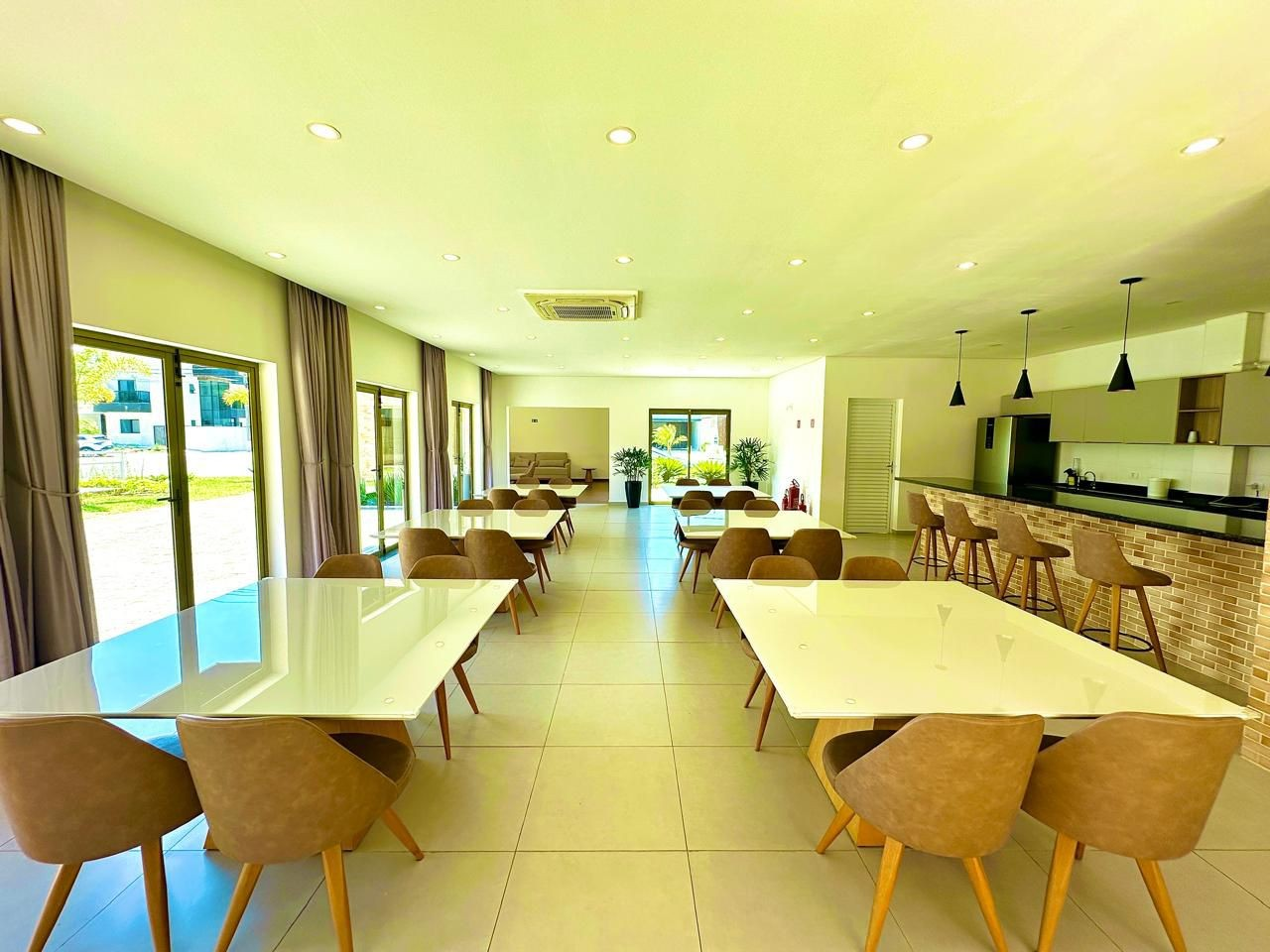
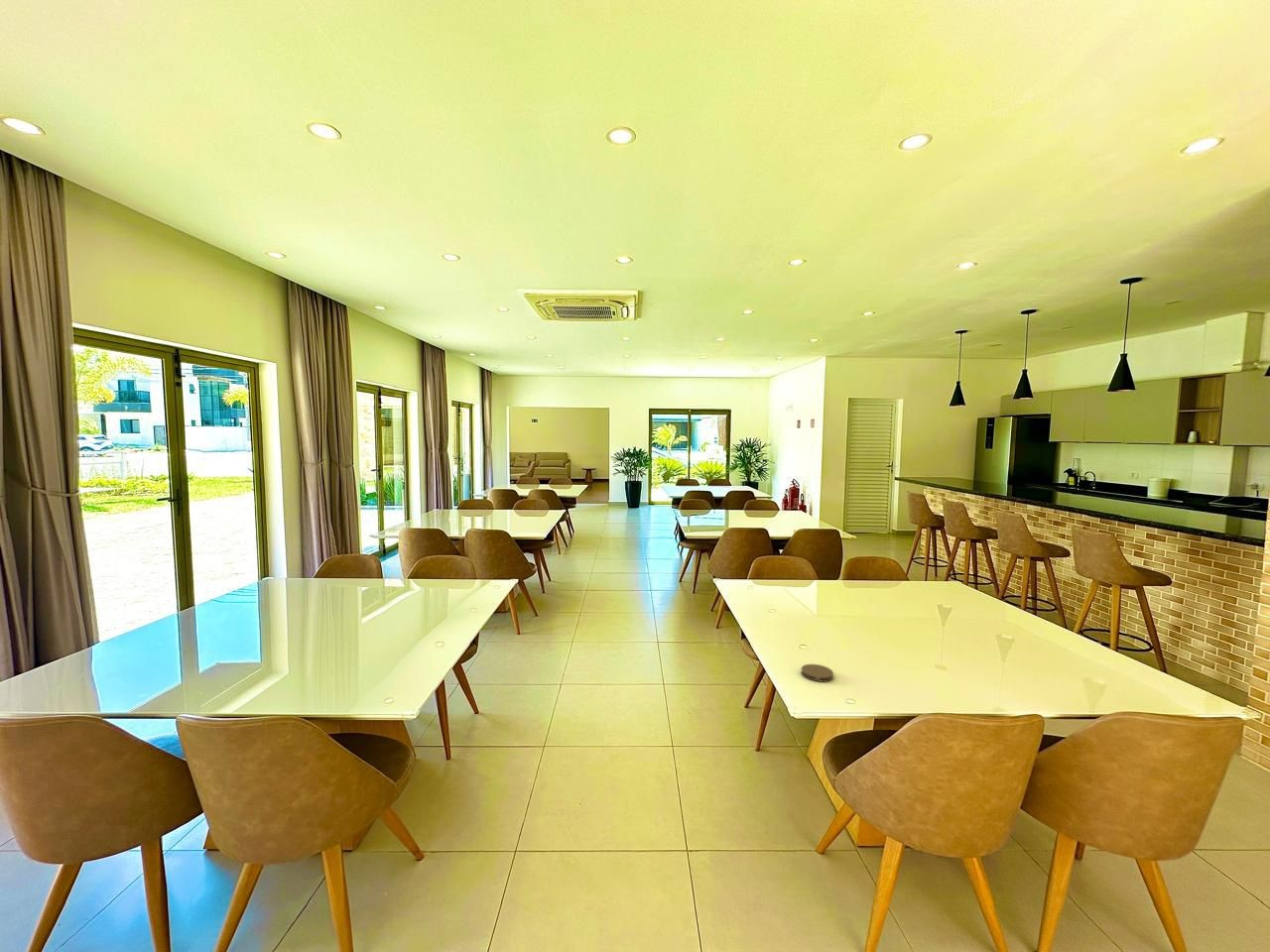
+ coaster [800,663,834,683]
